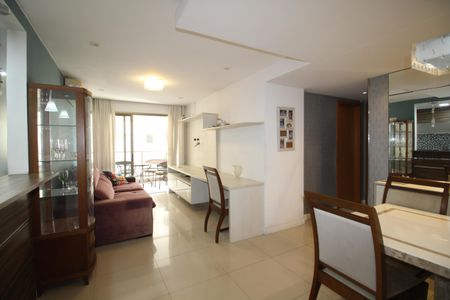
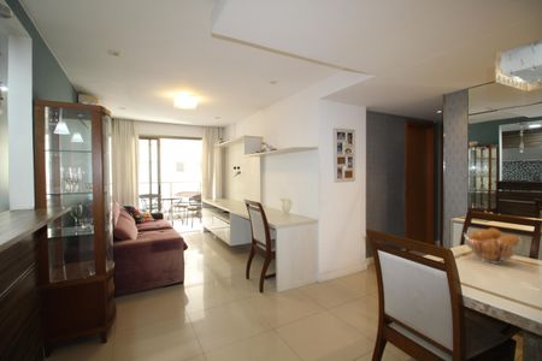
+ fruit basket [463,227,523,265]
